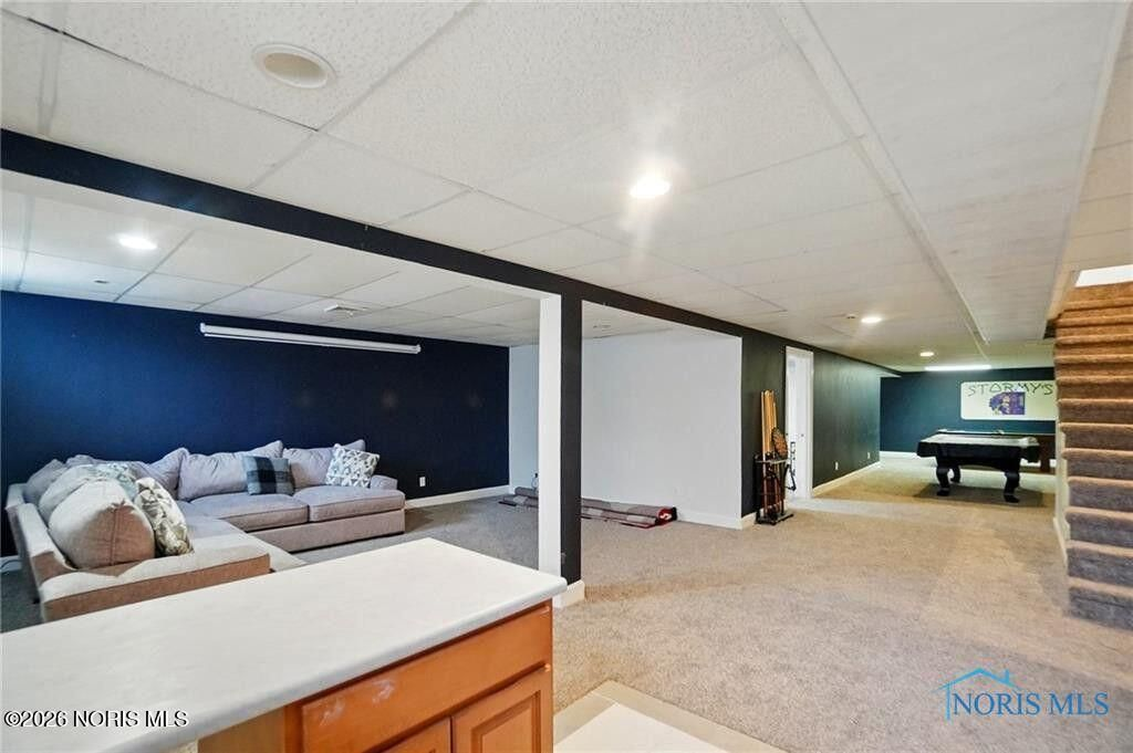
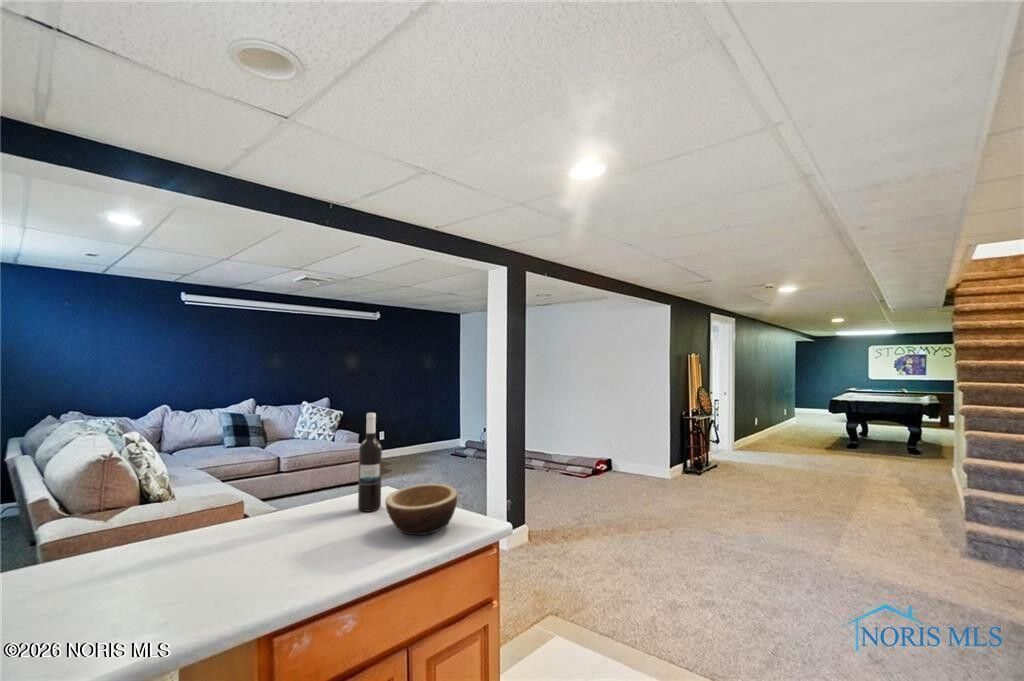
+ wine bottle [357,412,383,513]
+ bowl [384,482,458,536]
